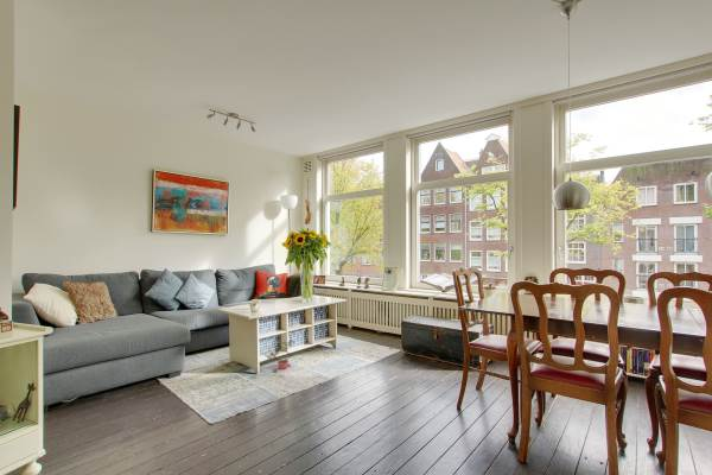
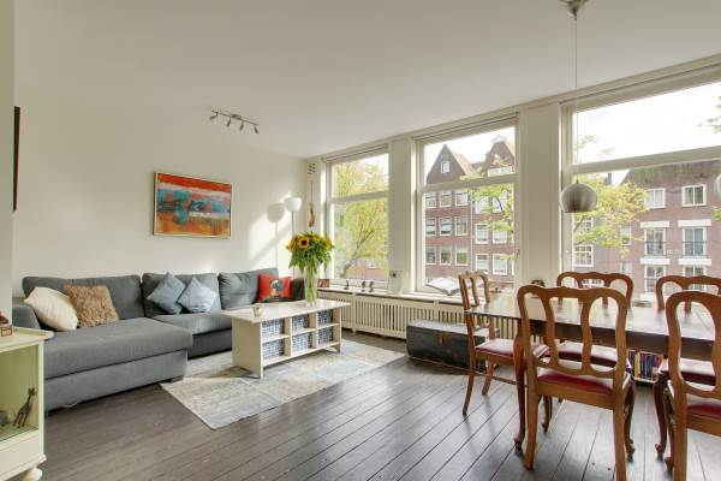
- potted plant [262,338,297,373]
